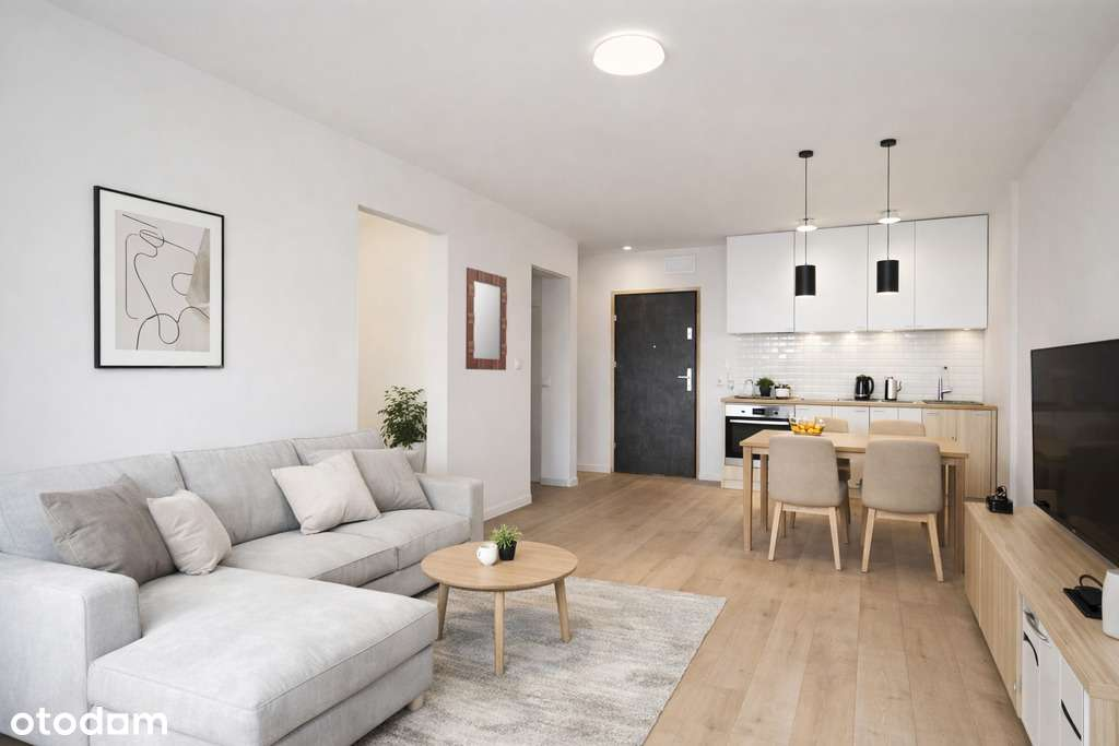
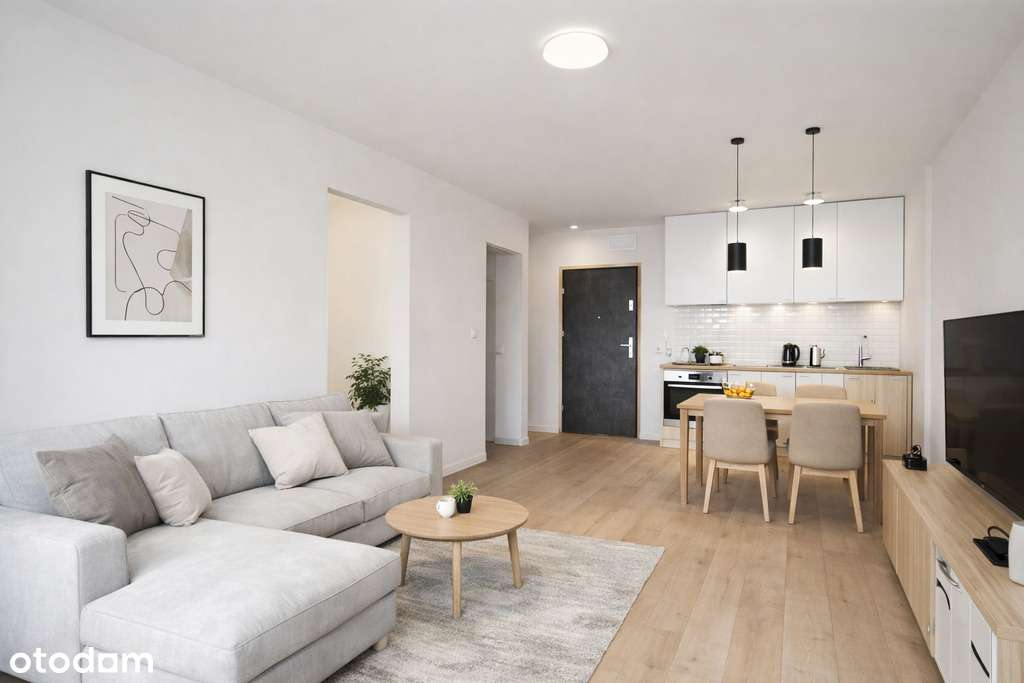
- home mirror [464,267,508,371]
